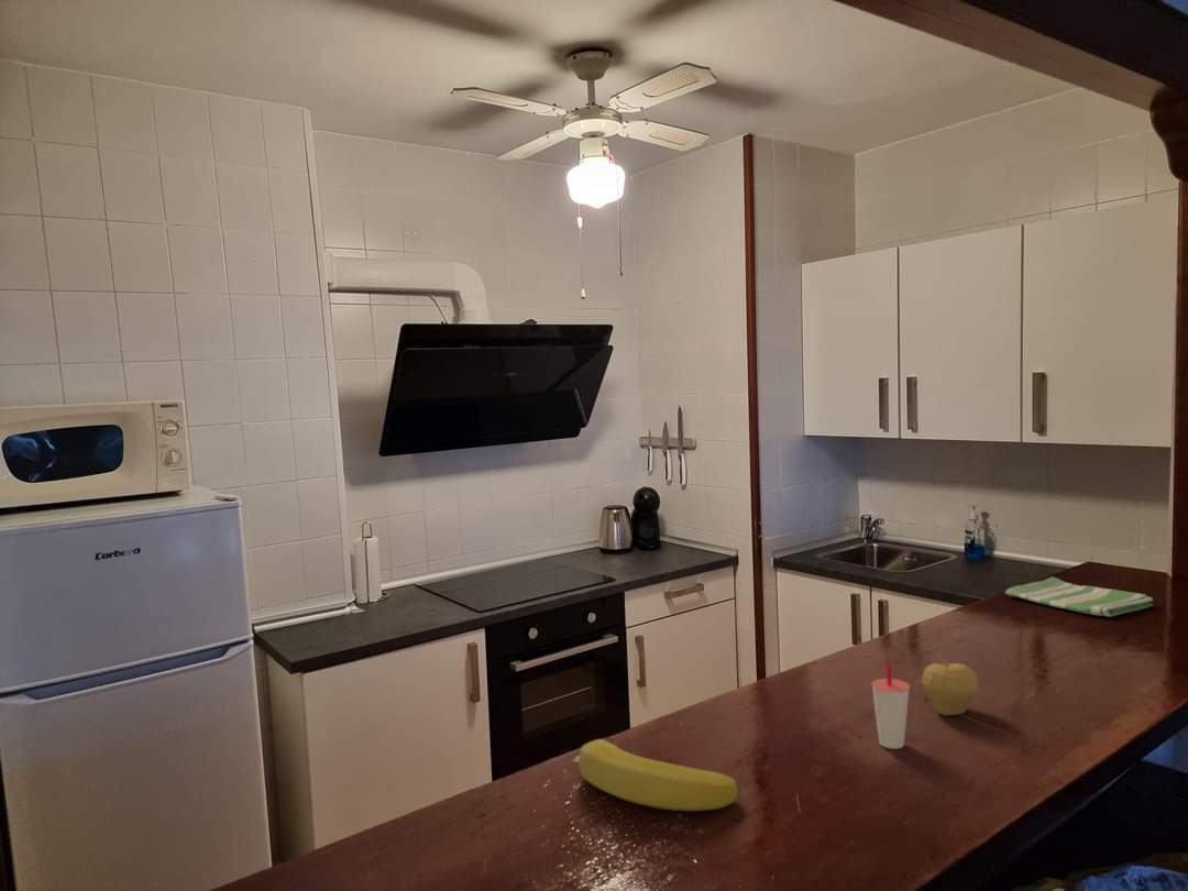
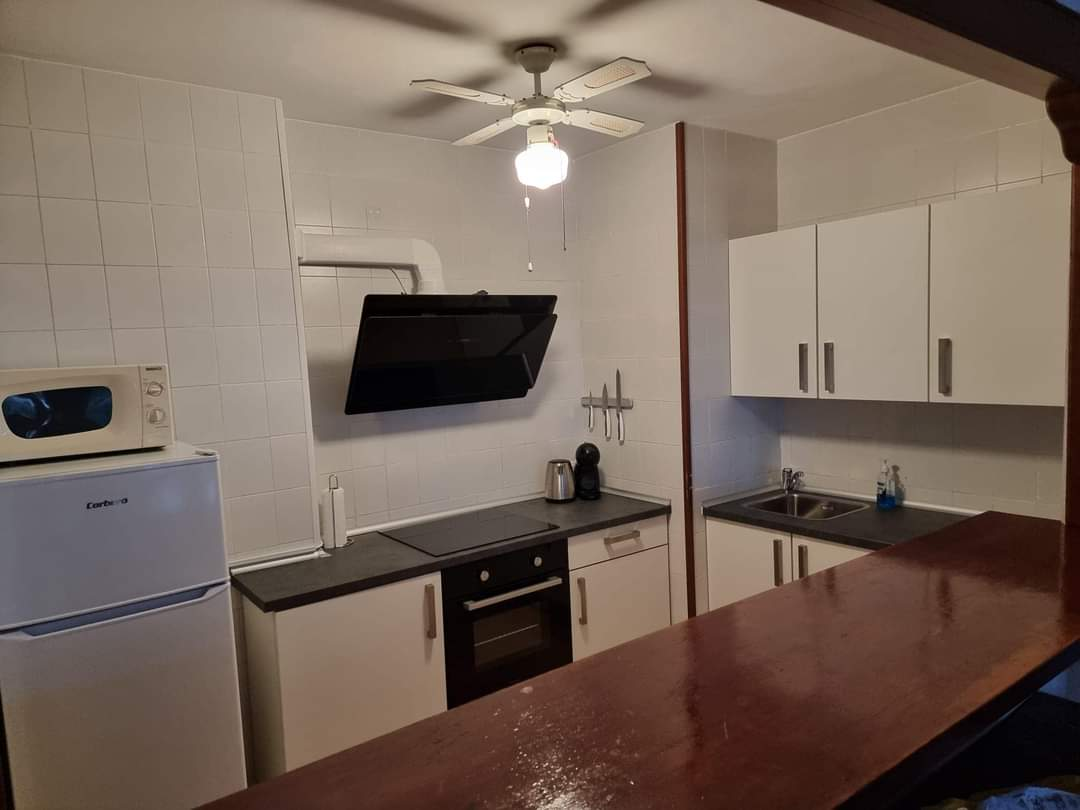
- cup [870,663,911,750]
- banana [578,736,741,812]
- dish towel [1004,576,1154,617]
- fruit [921,650,979,717]
